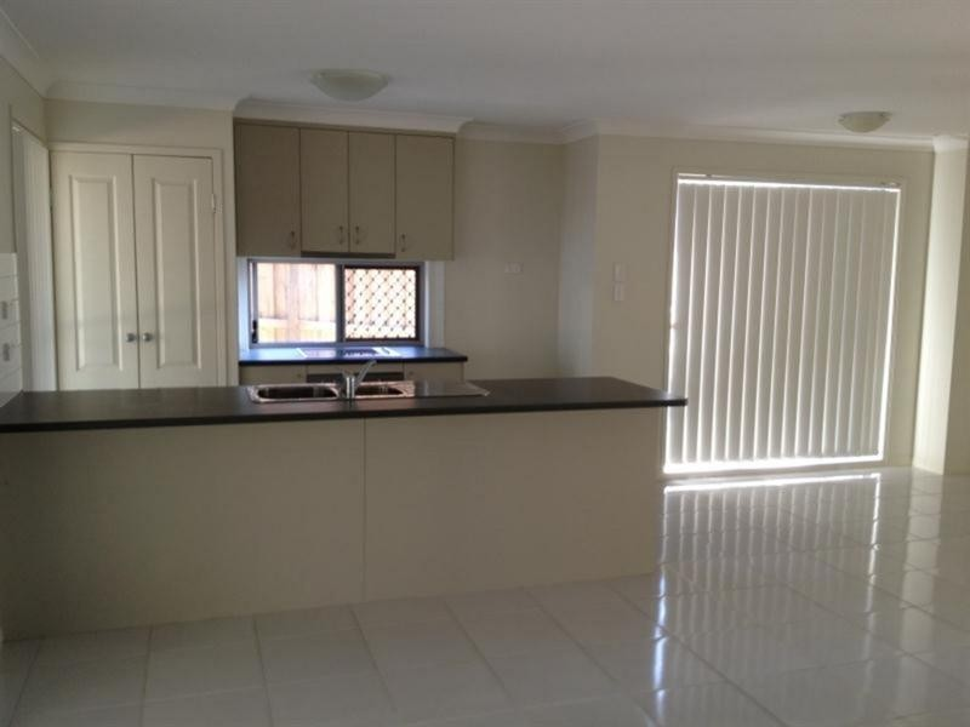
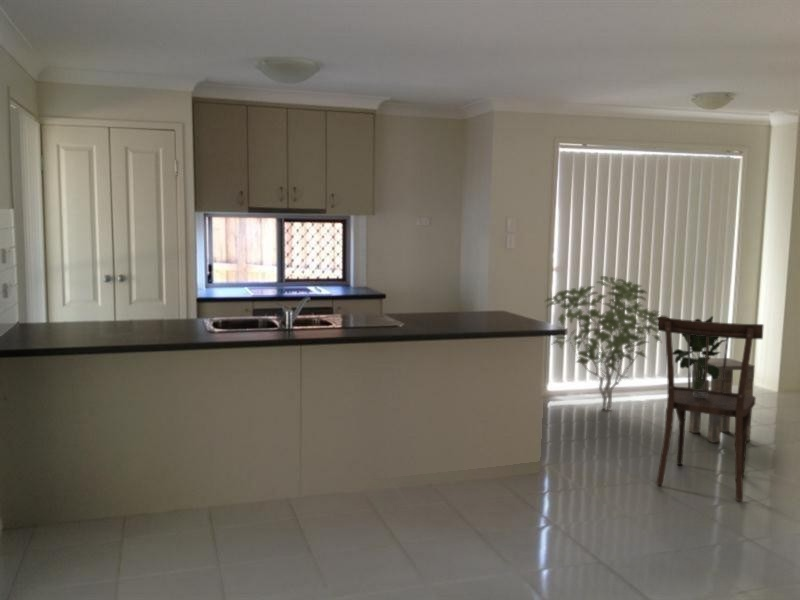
+ potted plant [673,315,726,397]
+ side table [688,357,755,444]
+ shrub [544,275,670,412]
+ dining chair [655,316,765,501]
